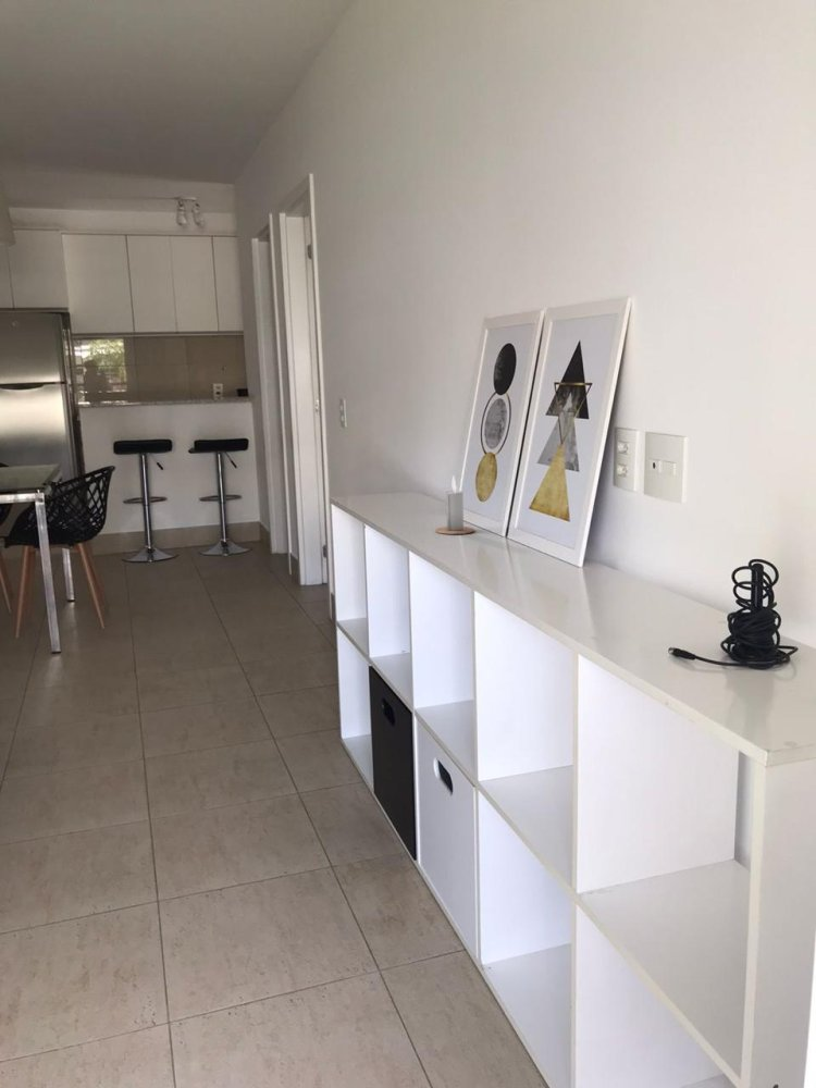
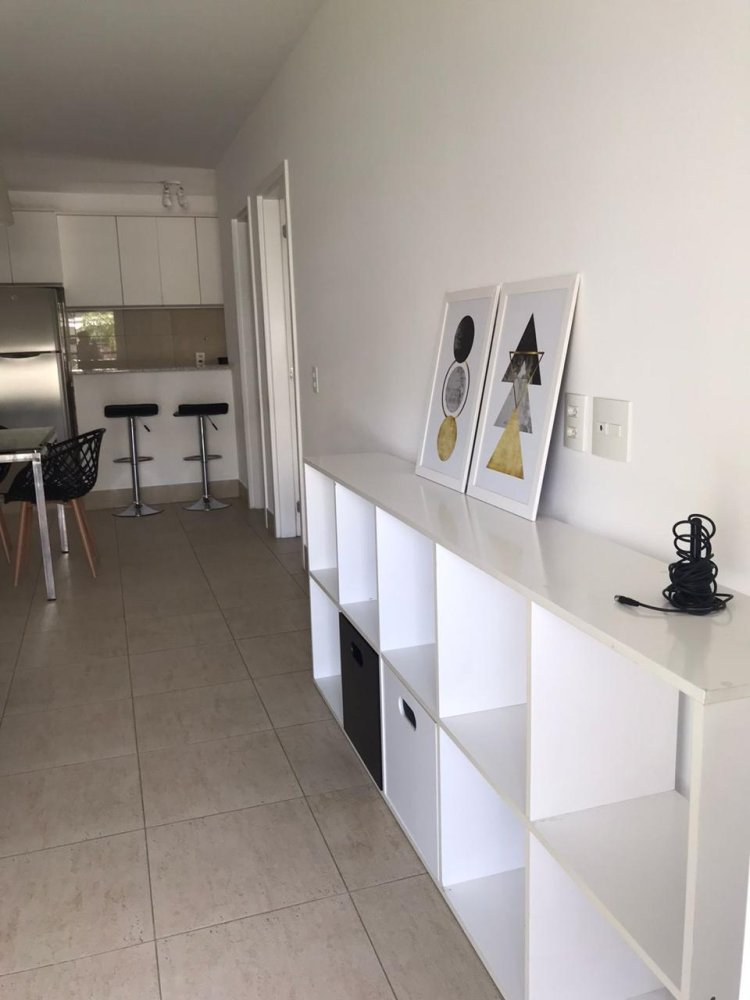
- candle [435,474,475,535]
